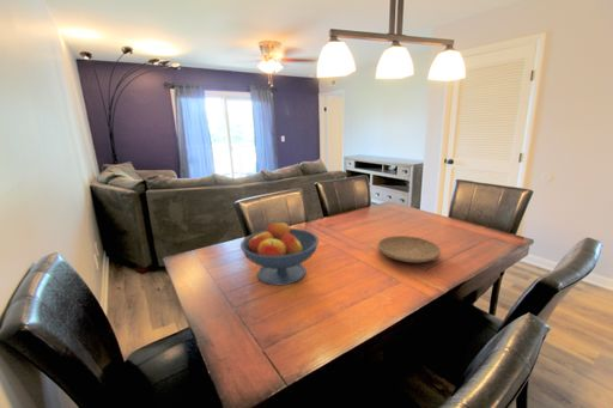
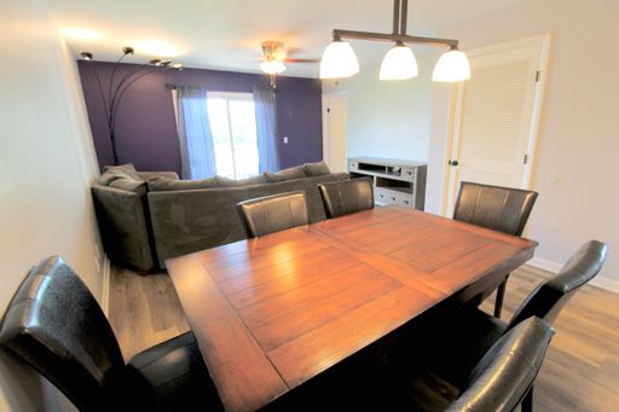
- plate [377,235,442,263]
- fruit bowl [239,219,320,286]
